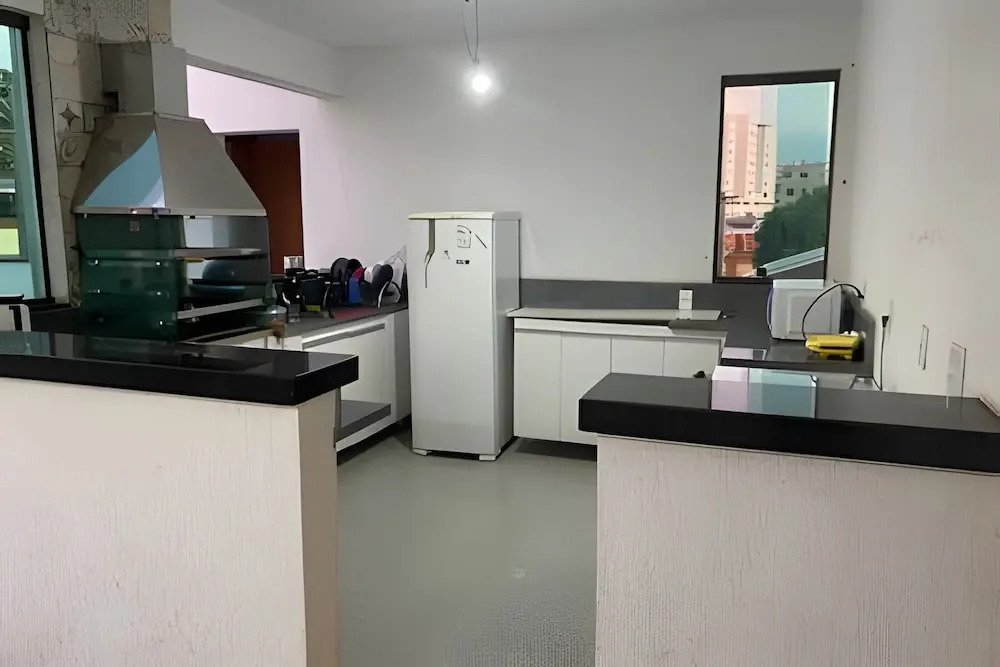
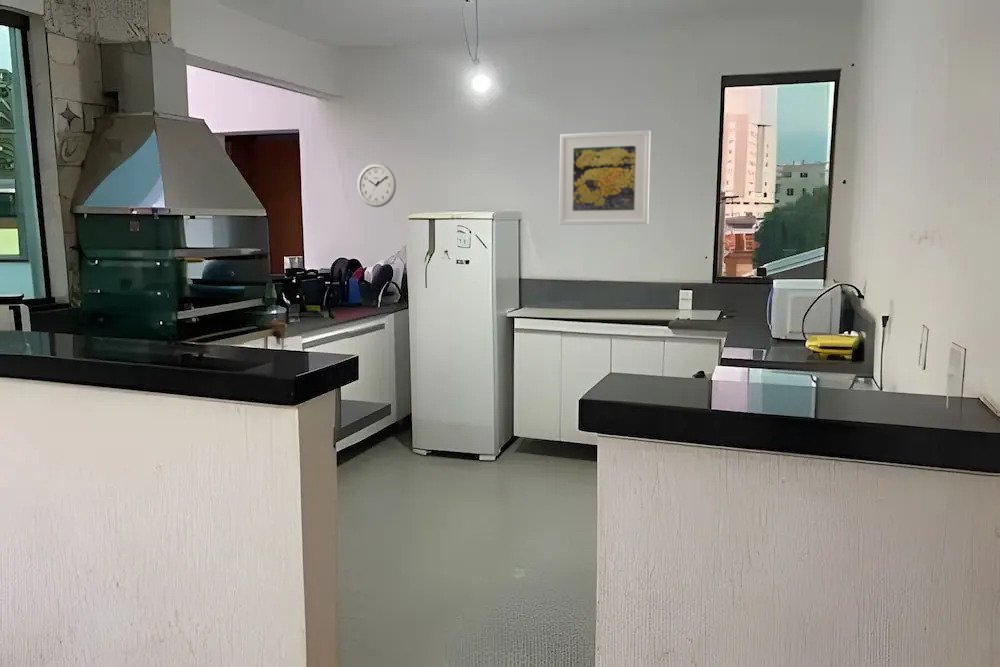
+ wall clock [356,162,397,208]
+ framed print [558,130,652,226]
